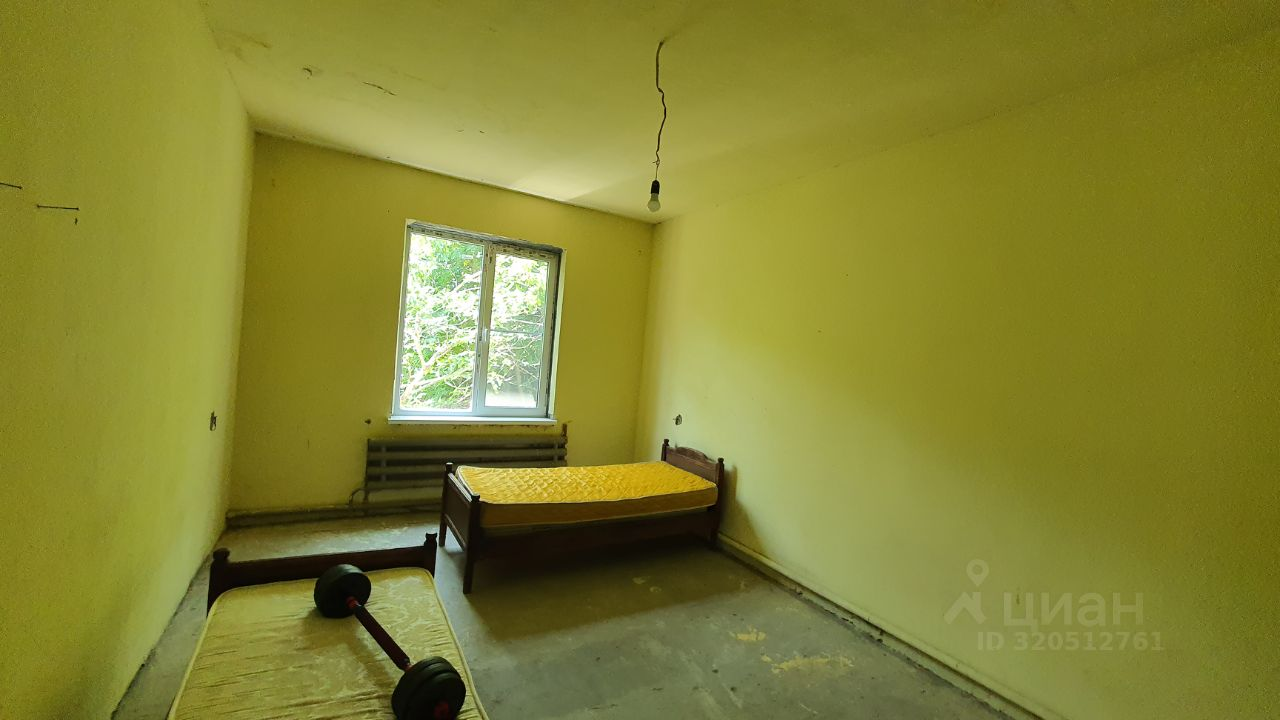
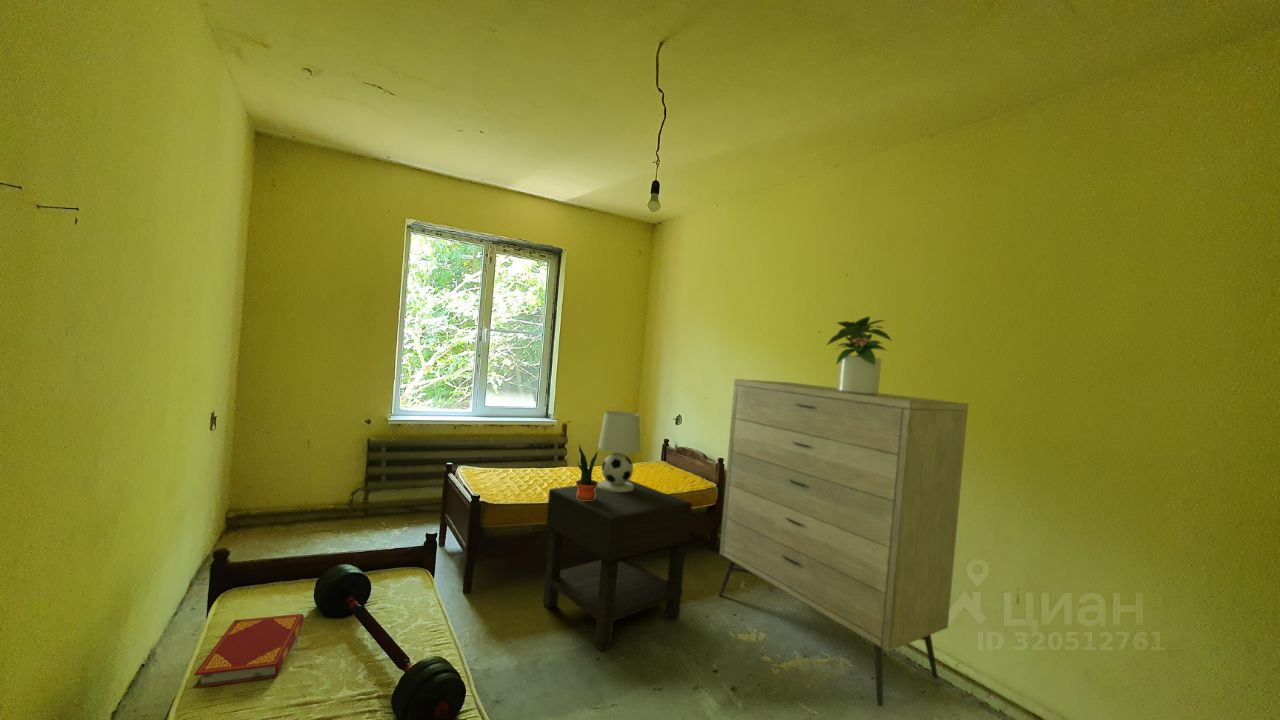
+ potted plant [826,315,893,395]
+ table lamp [597,410,641,492]
+ hardback book [192,613,305,689]
+ dresser [718,378,969,707]
+ nightstand [542,479,693,652]
+ potted plant [575,443,599,500]
